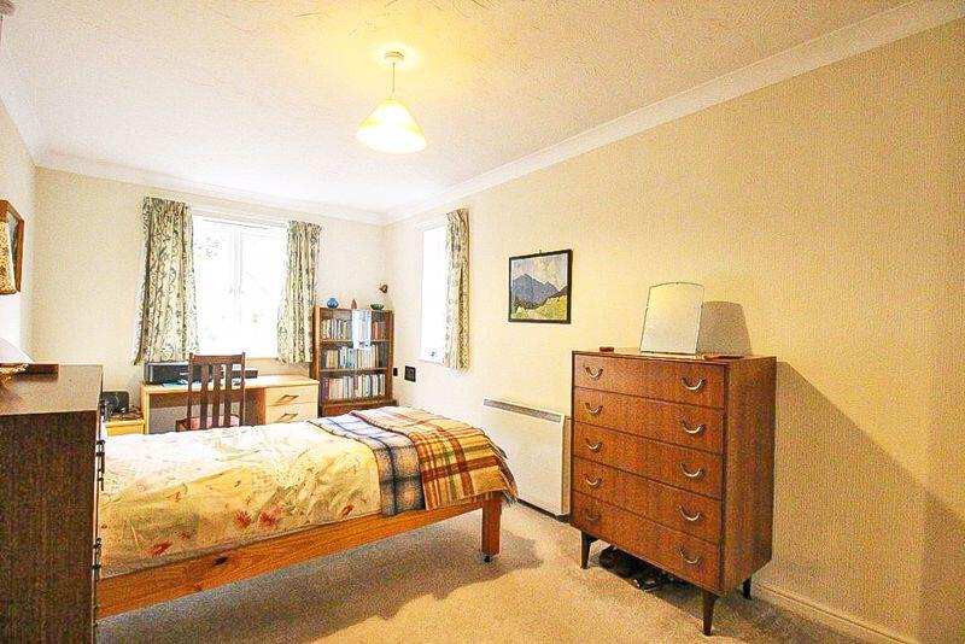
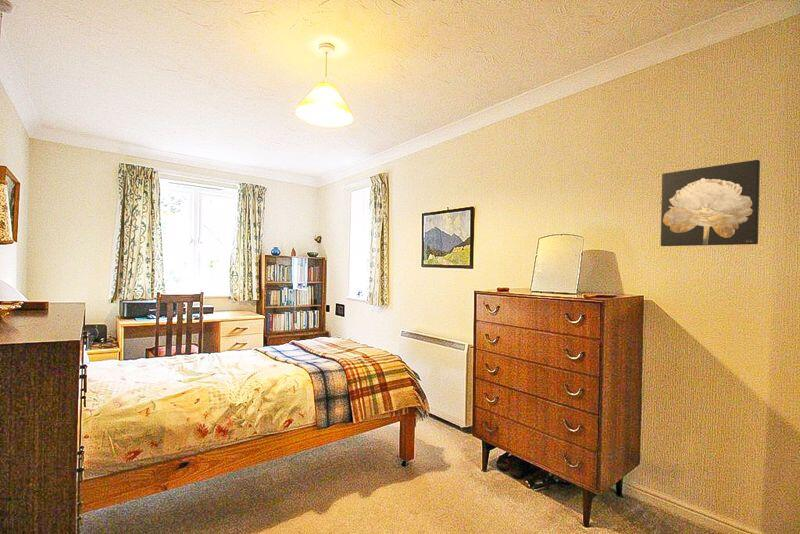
+ wall art [660,159,761,247]
